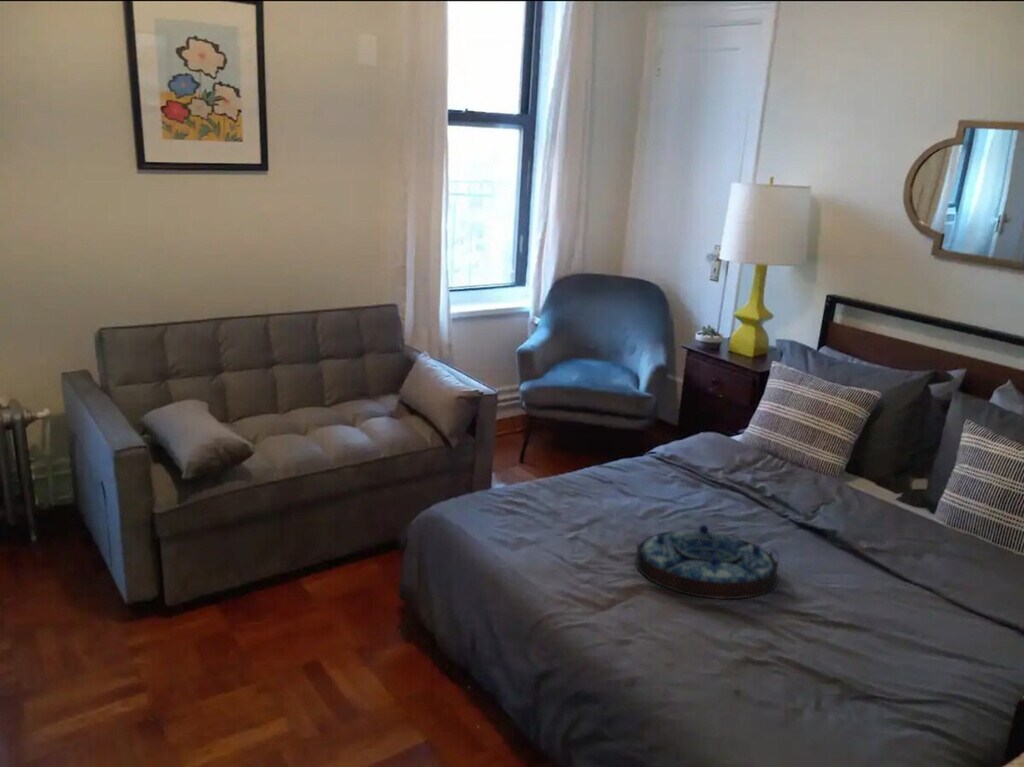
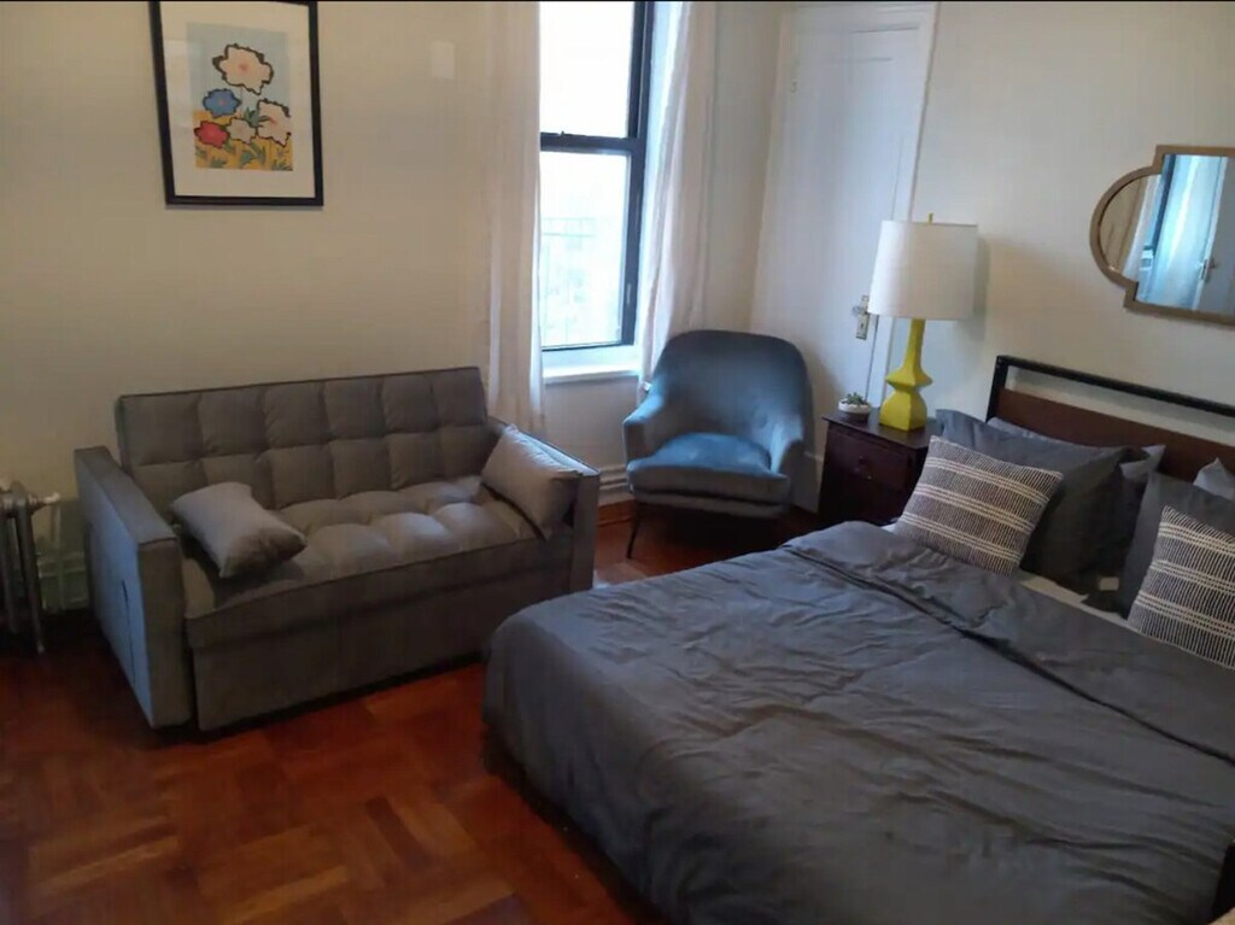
- serving tray [634,523,780,600]
